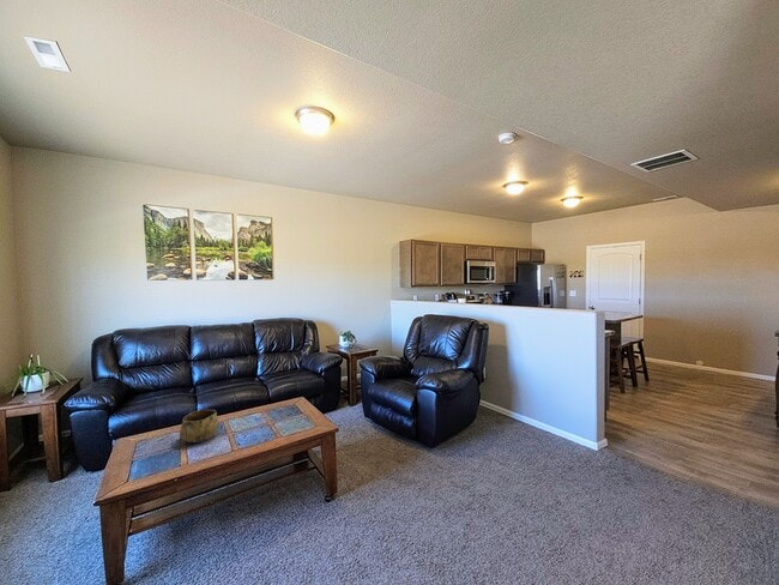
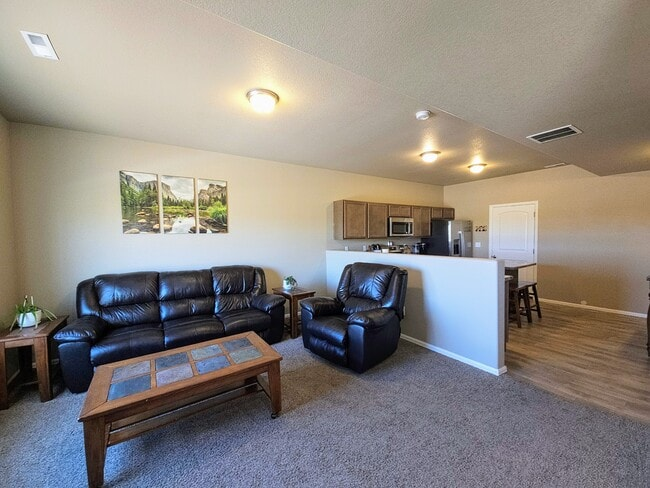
- decorative bowl [180,409,219,444]
